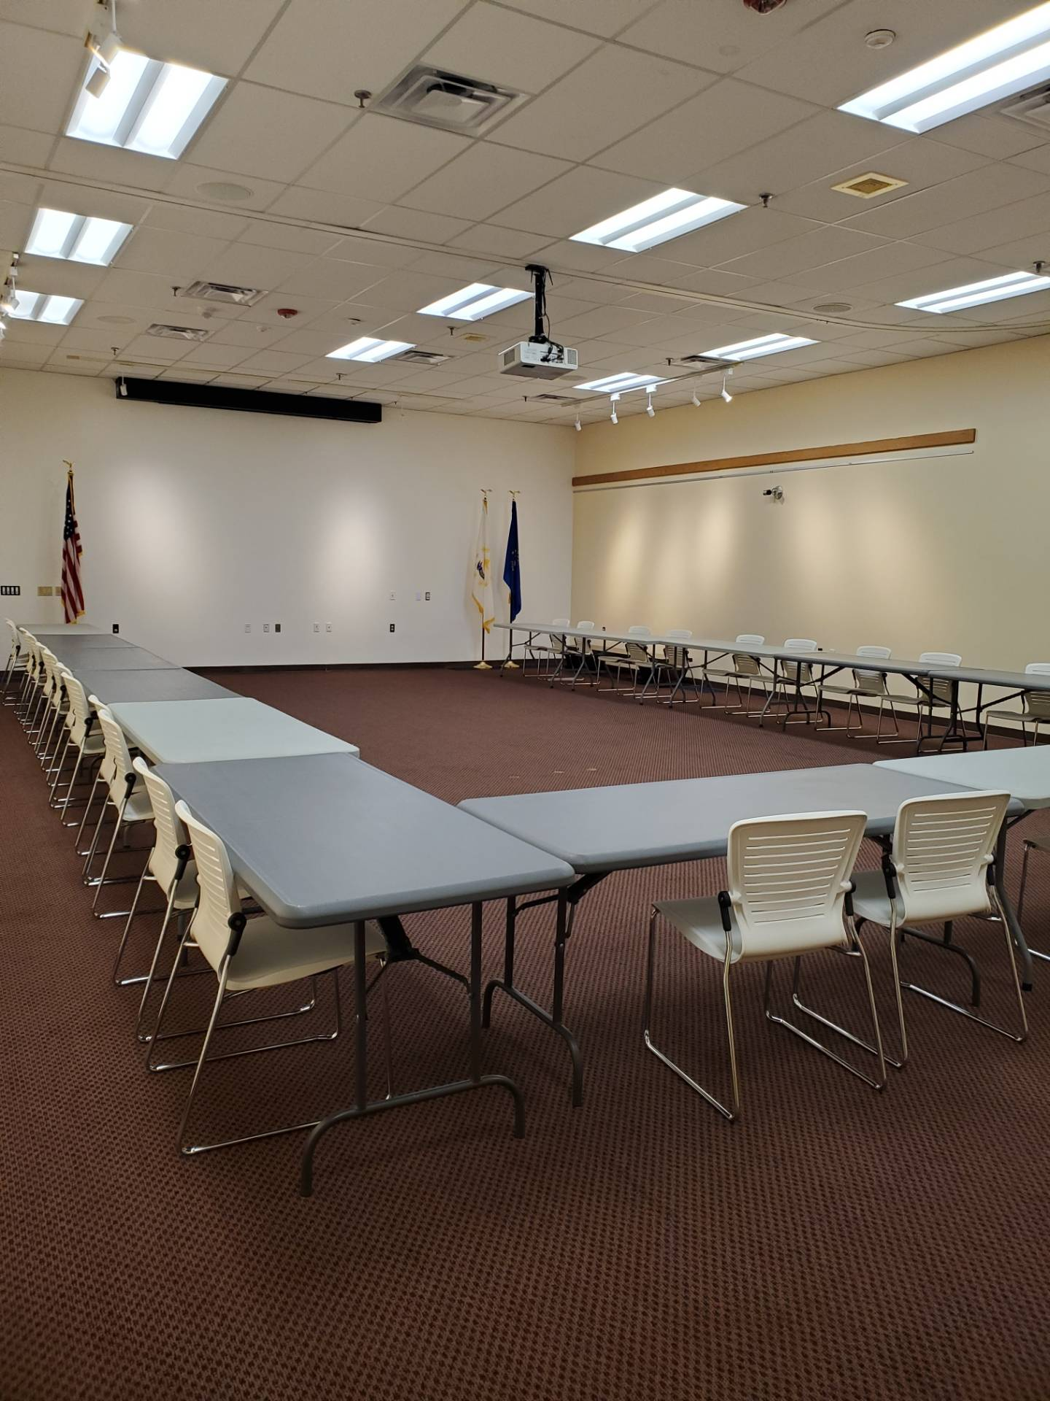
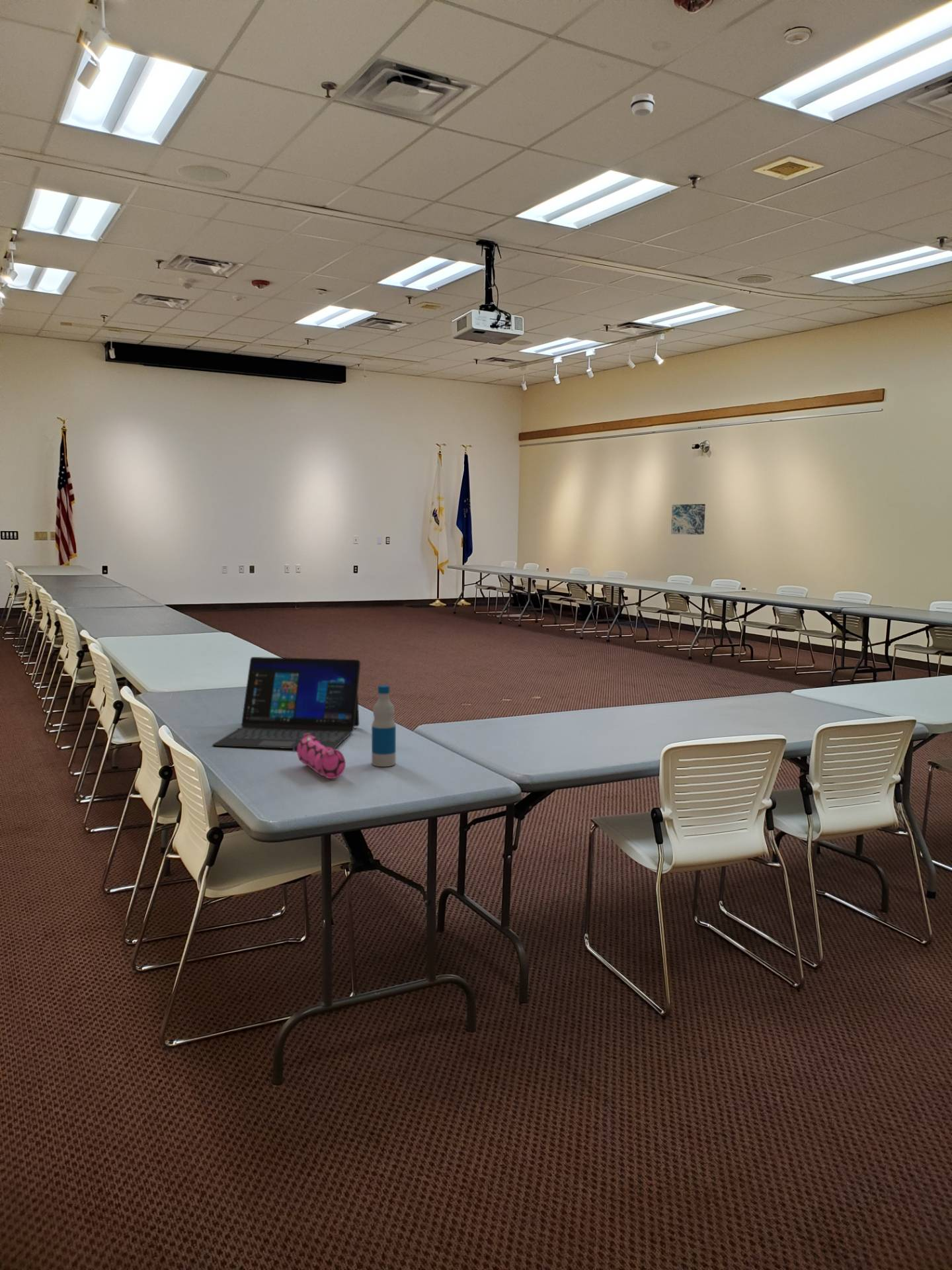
+ bottle [371,685,397,767]
+ wall art [670,503,706,535]
+ laptop [212,656,361,749]
+ smoke detector [630,93,655,117]
+ pencil case [292,733,346,779]
